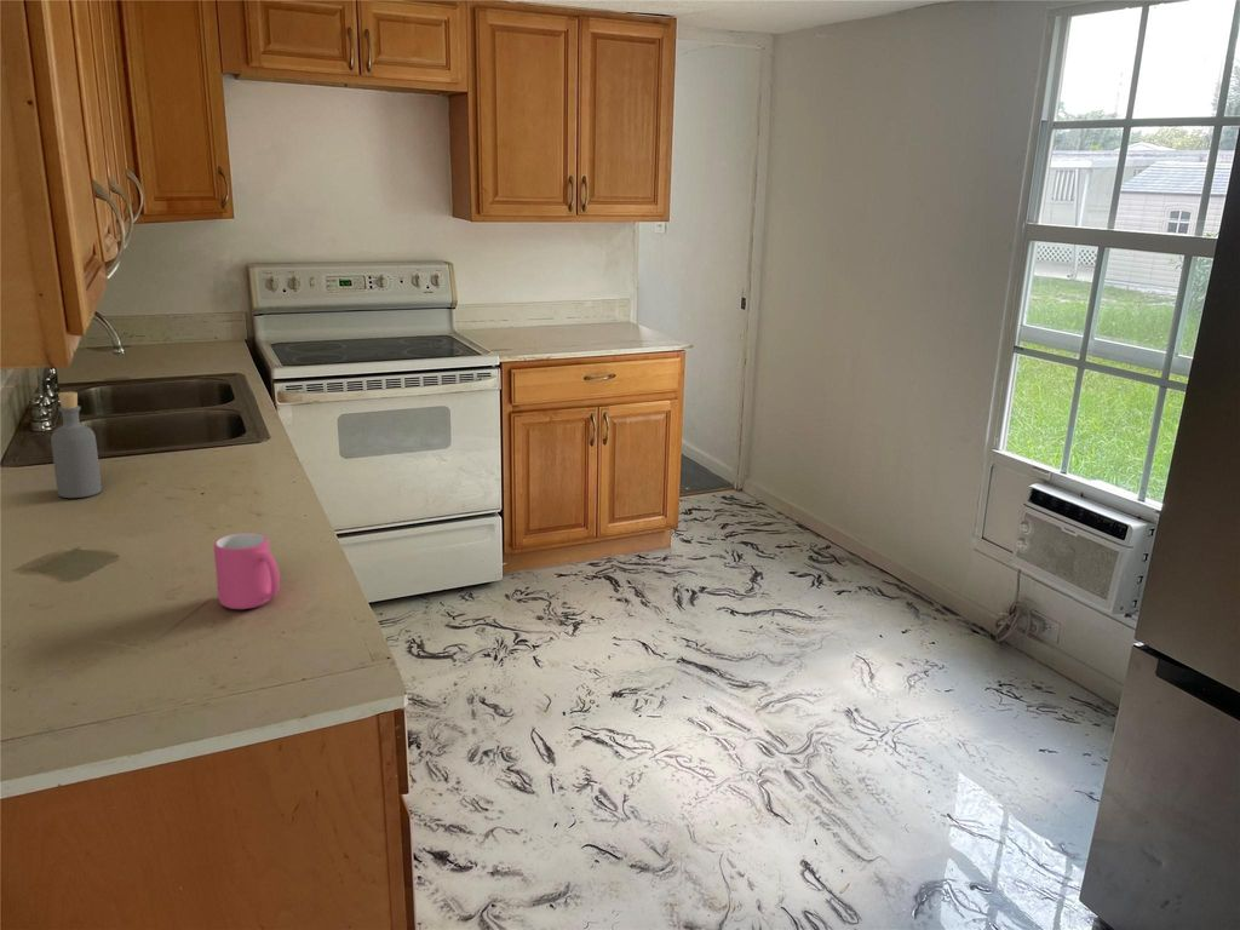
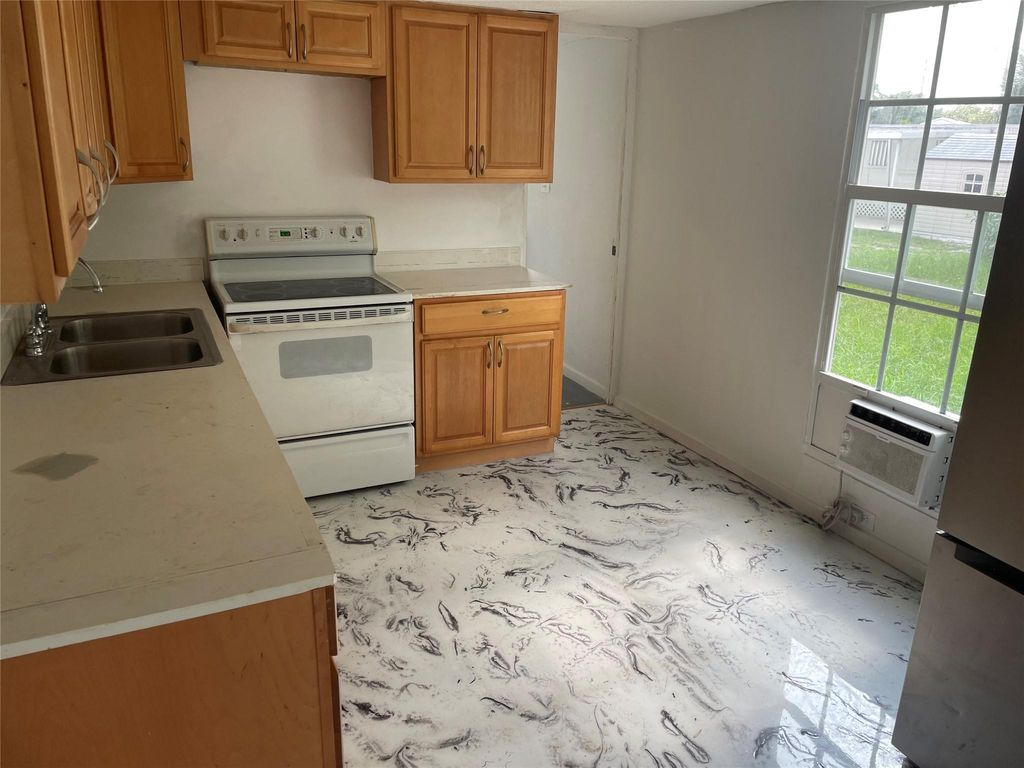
- bottle [50,391,103,499]
- mug [213,532,281,610]
